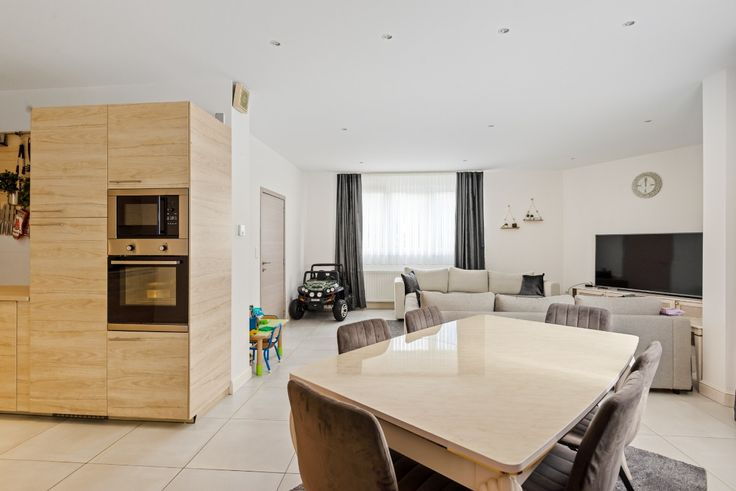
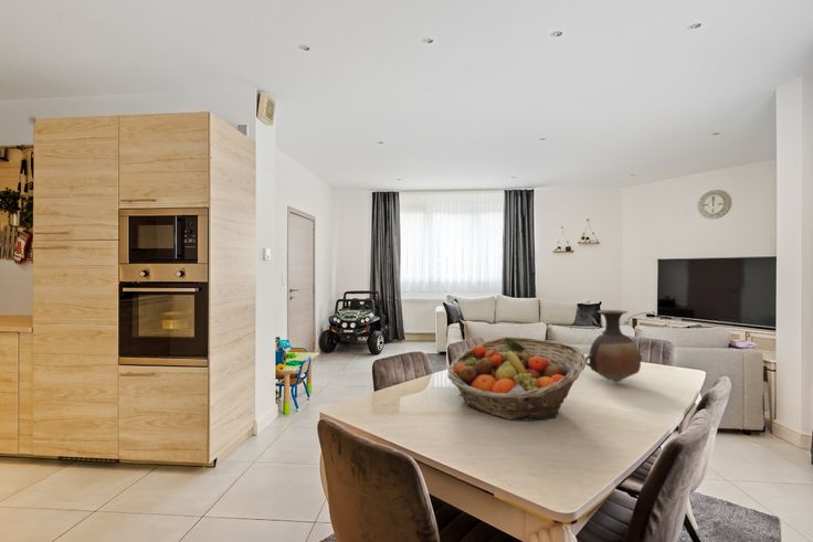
+ fruit basket [447,336,587,422]
+ vase [585,309,643,383]
